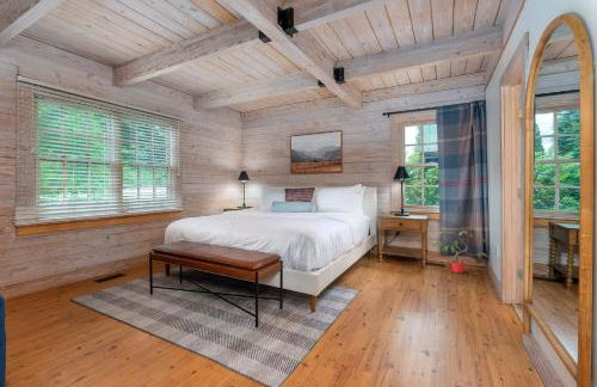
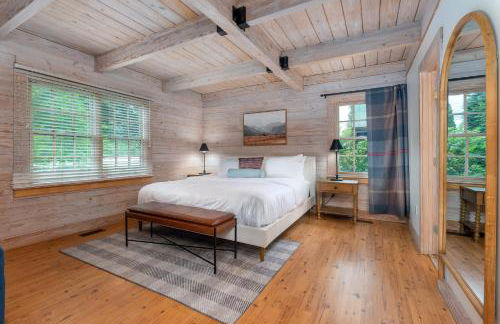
- potted plant [431,229,491,274]
